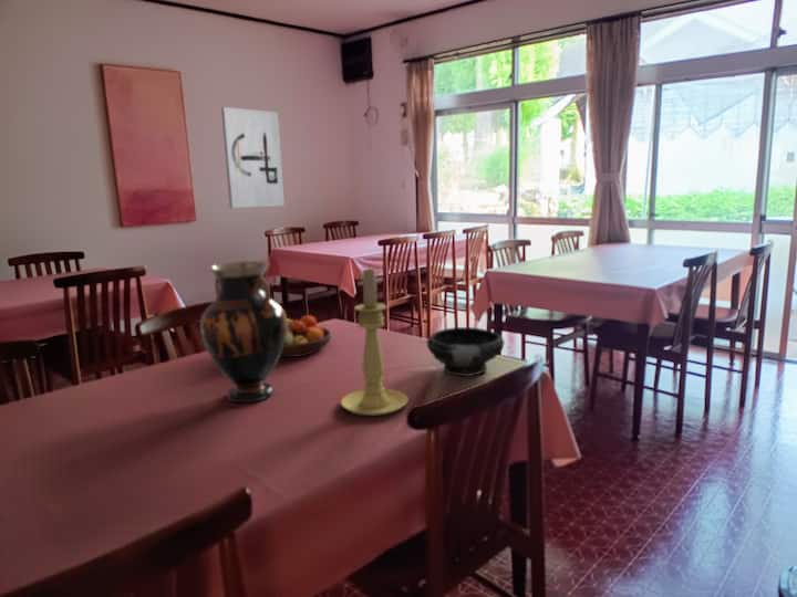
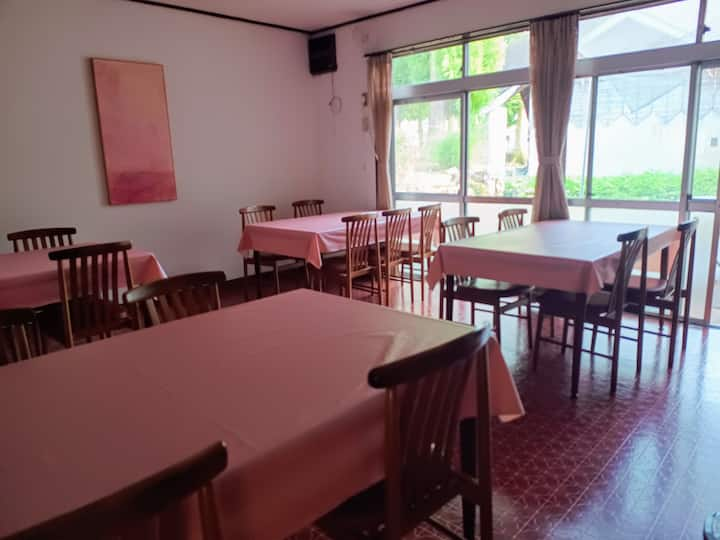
- wall art [220,106,286,209]
- bowl [425,326,506,377]
- fruit bowl [279,314,332,358]
- candle holder [339,264,410,417]
- vase [199,260,288,404]
